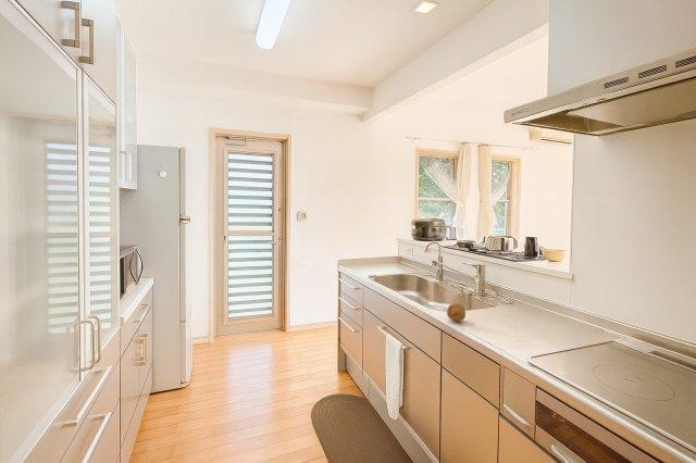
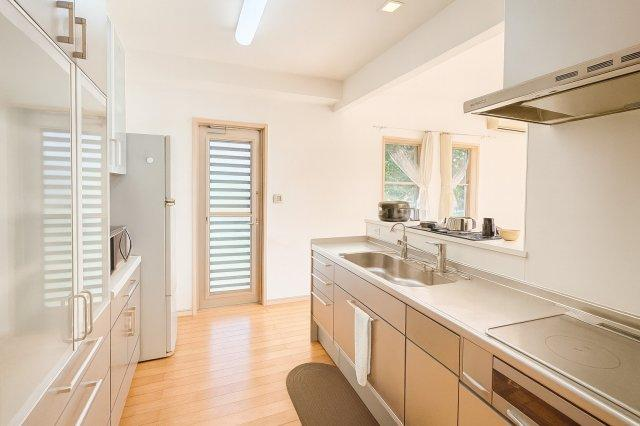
- fruit [446,302,467,322]
